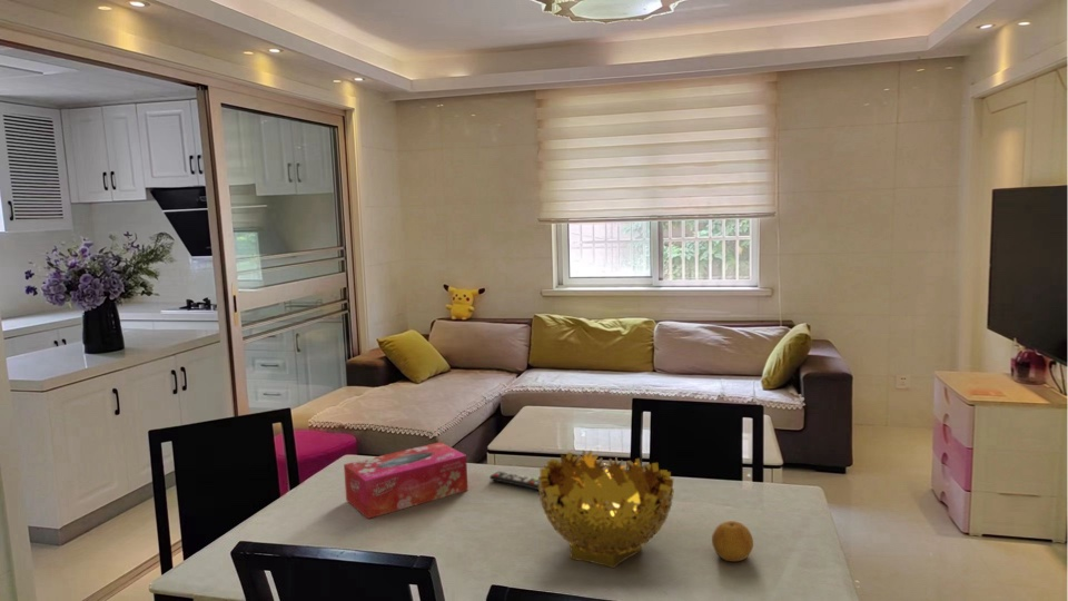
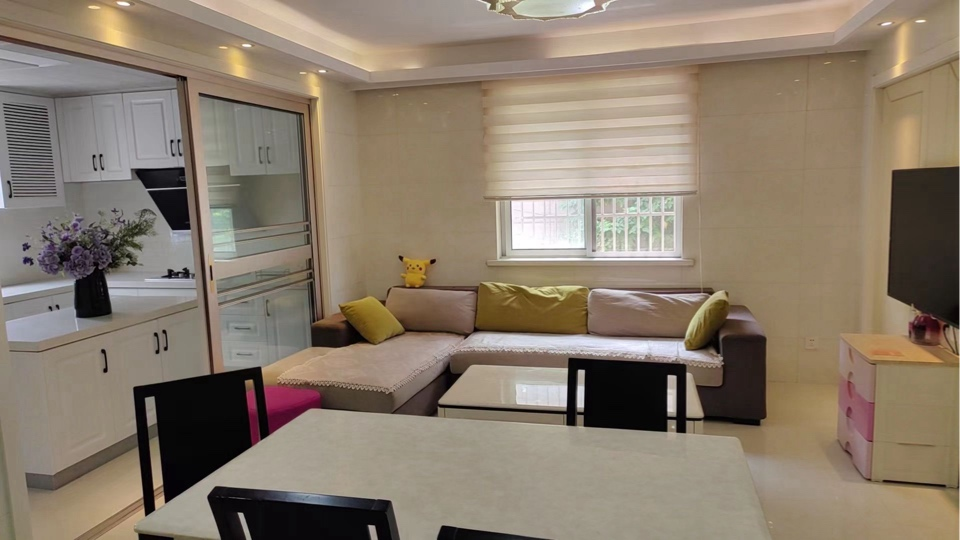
- remote control [488,471,540,491]
- fruit [711,520,754,563]
- tissue box [343,441,469,520]
- decorative bowl [537,449,675,569]
